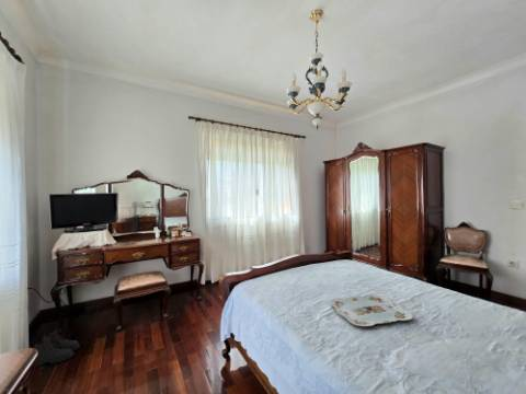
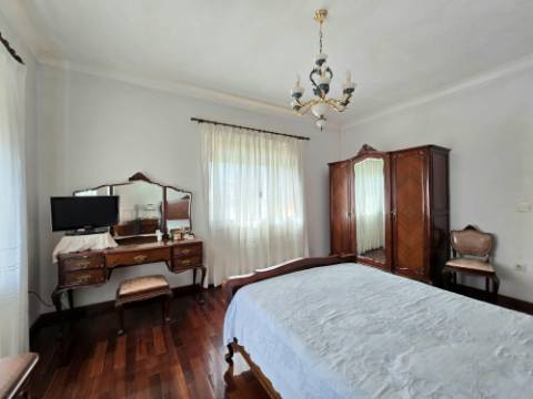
- serving tray [330,293,414,327]
- boots [33,329,81,367]
